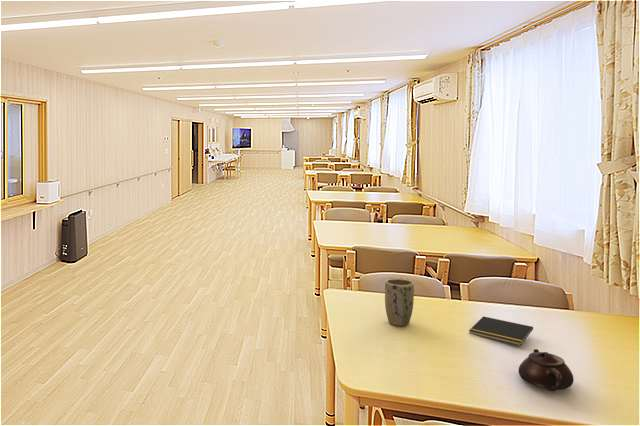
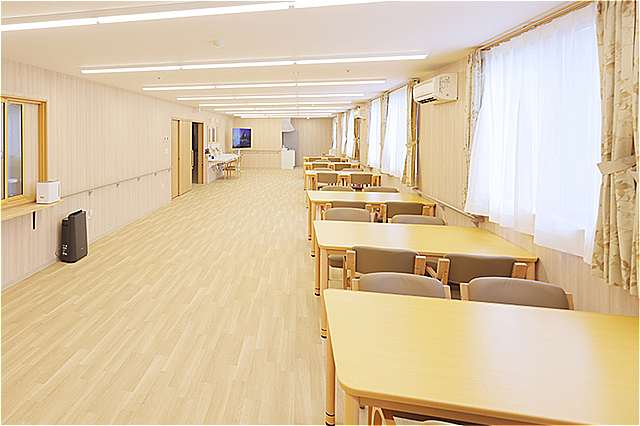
- teapot [518,348,575,392]
- plant pot [384,278,415,327]
- notepad [468,316,534,346]
